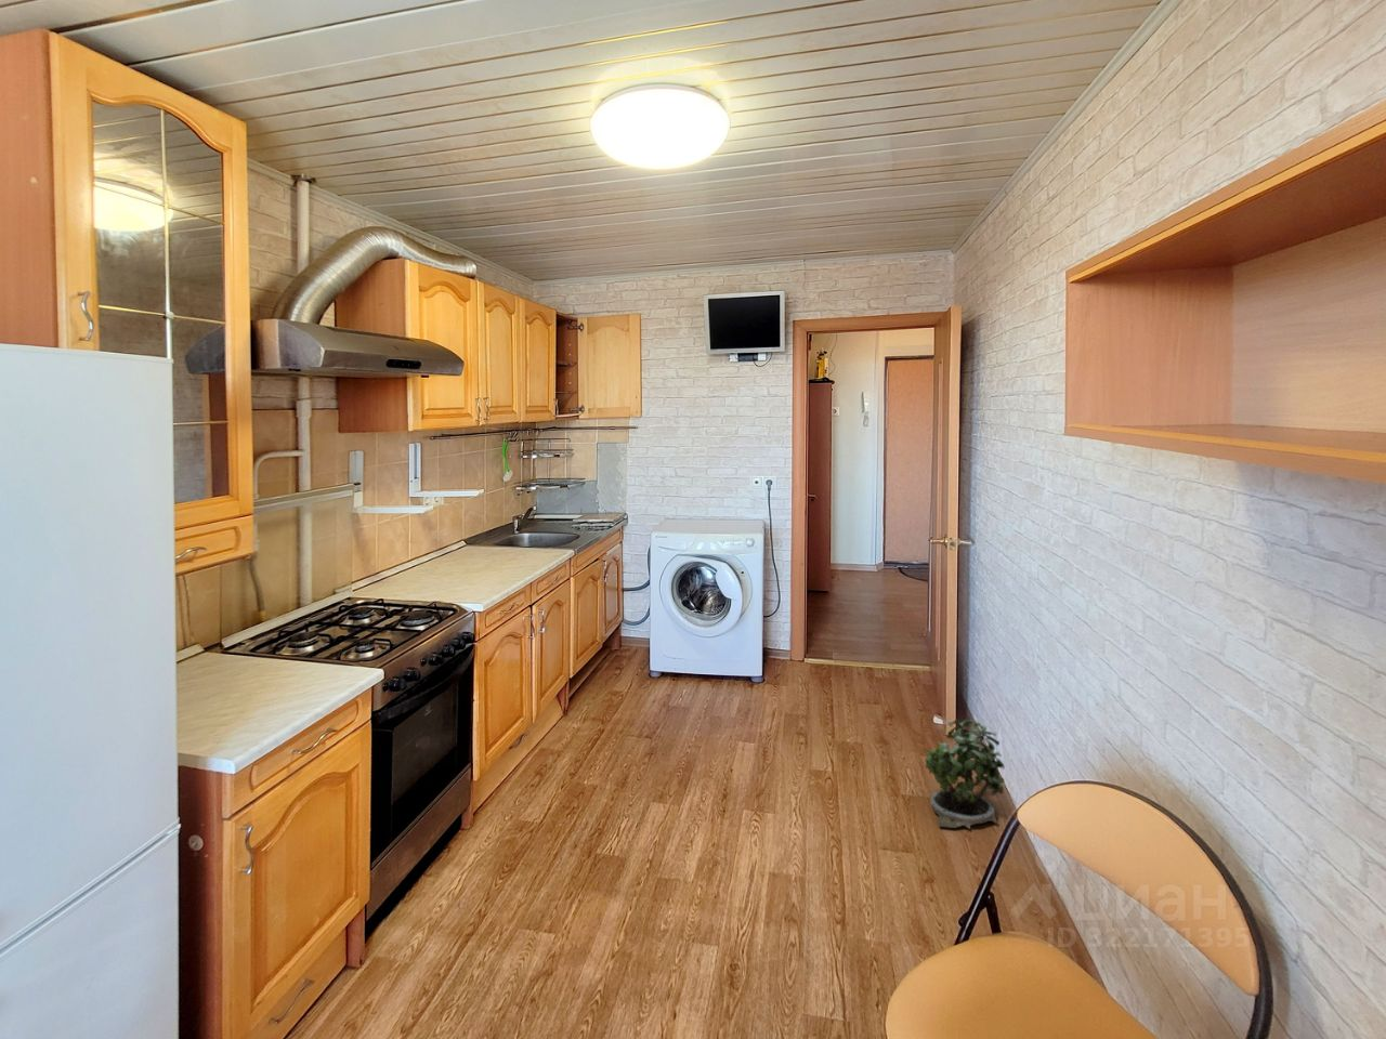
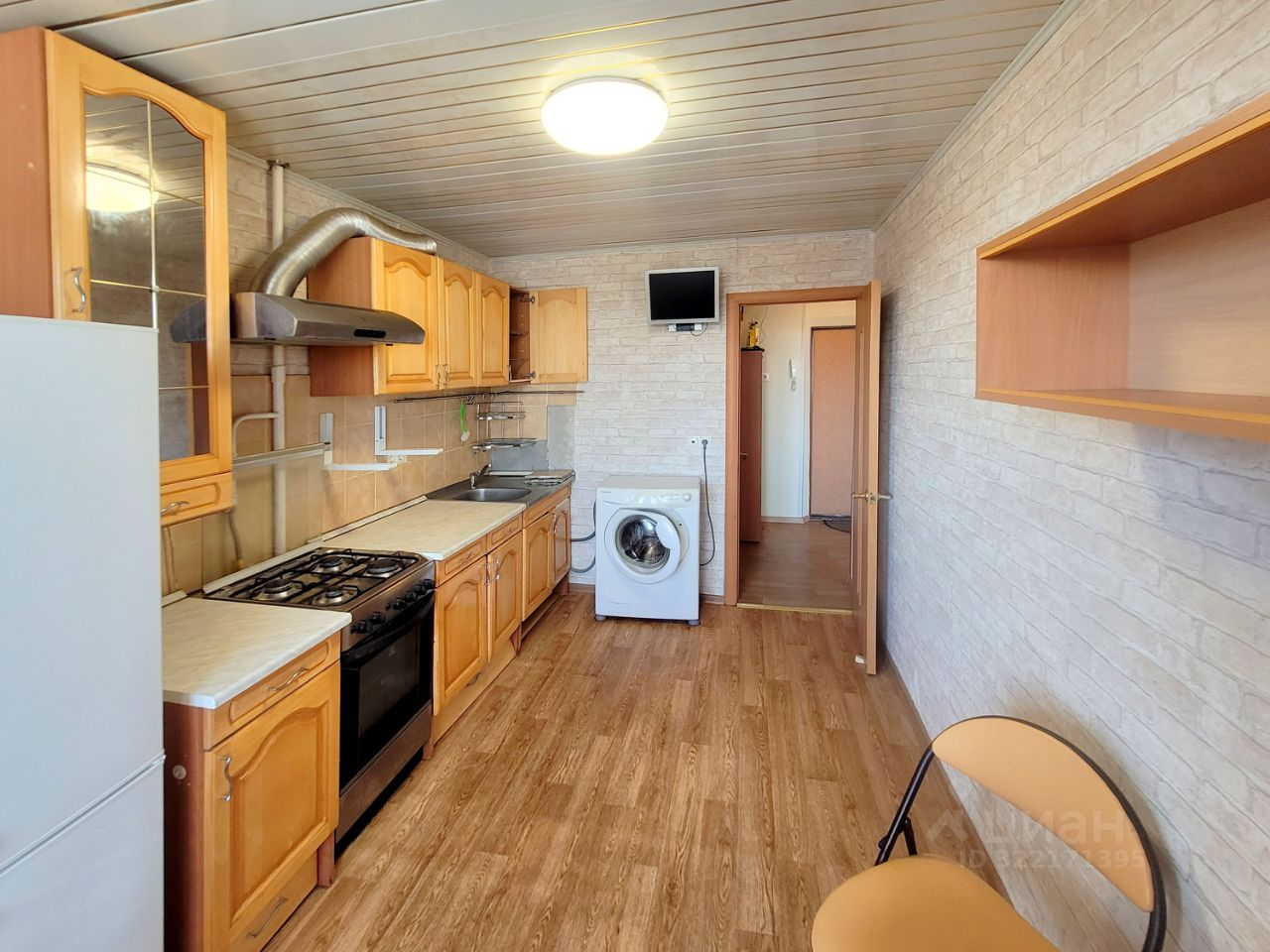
- potted plant [923,717,1006,831]
